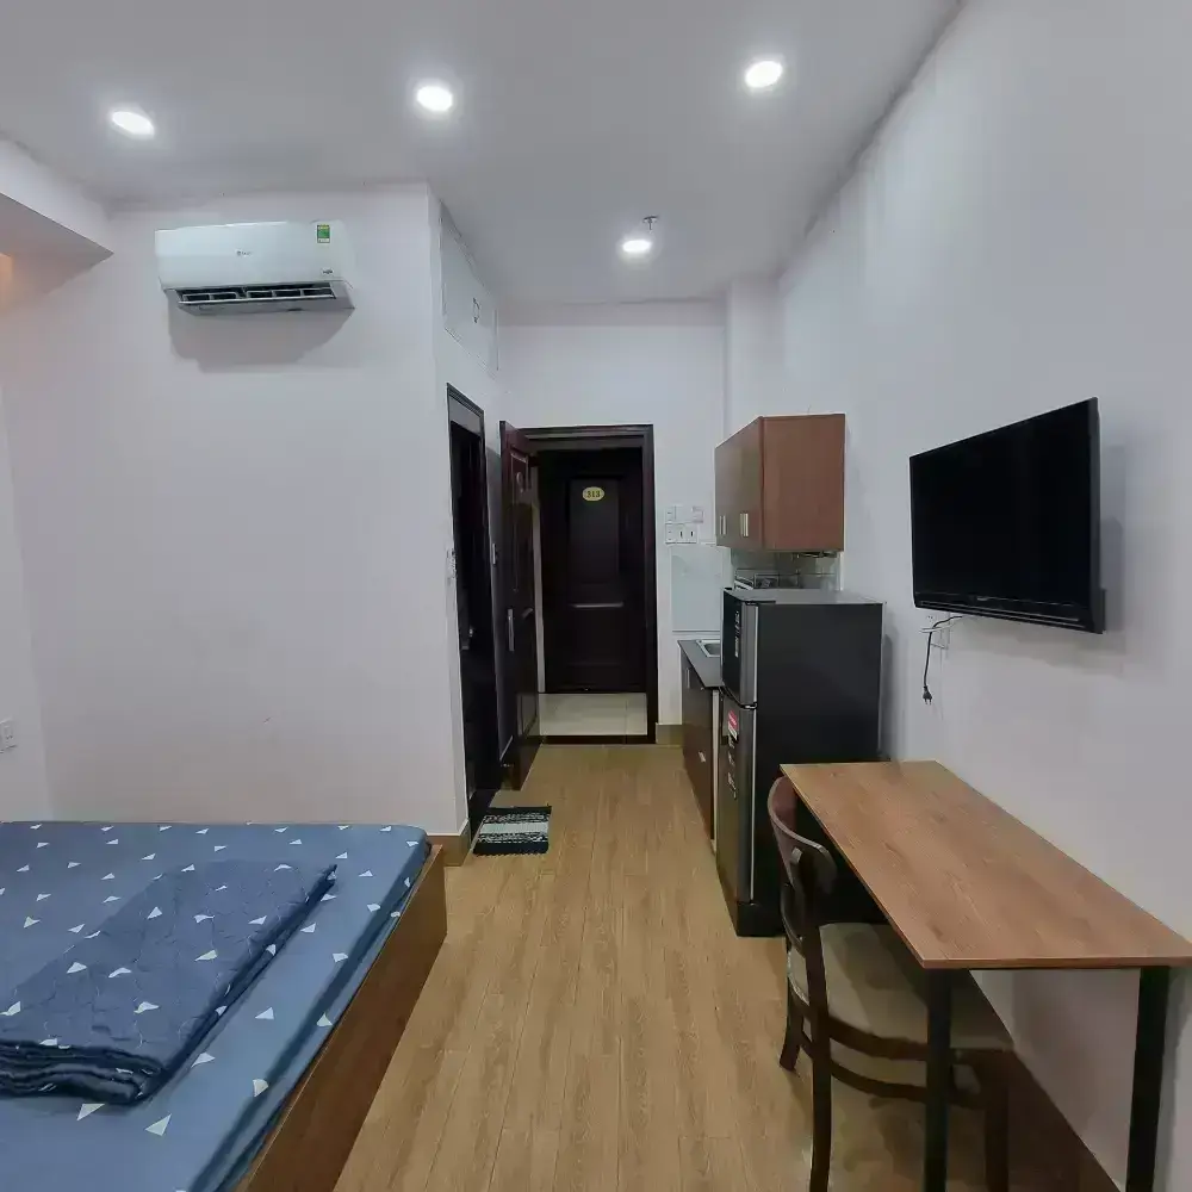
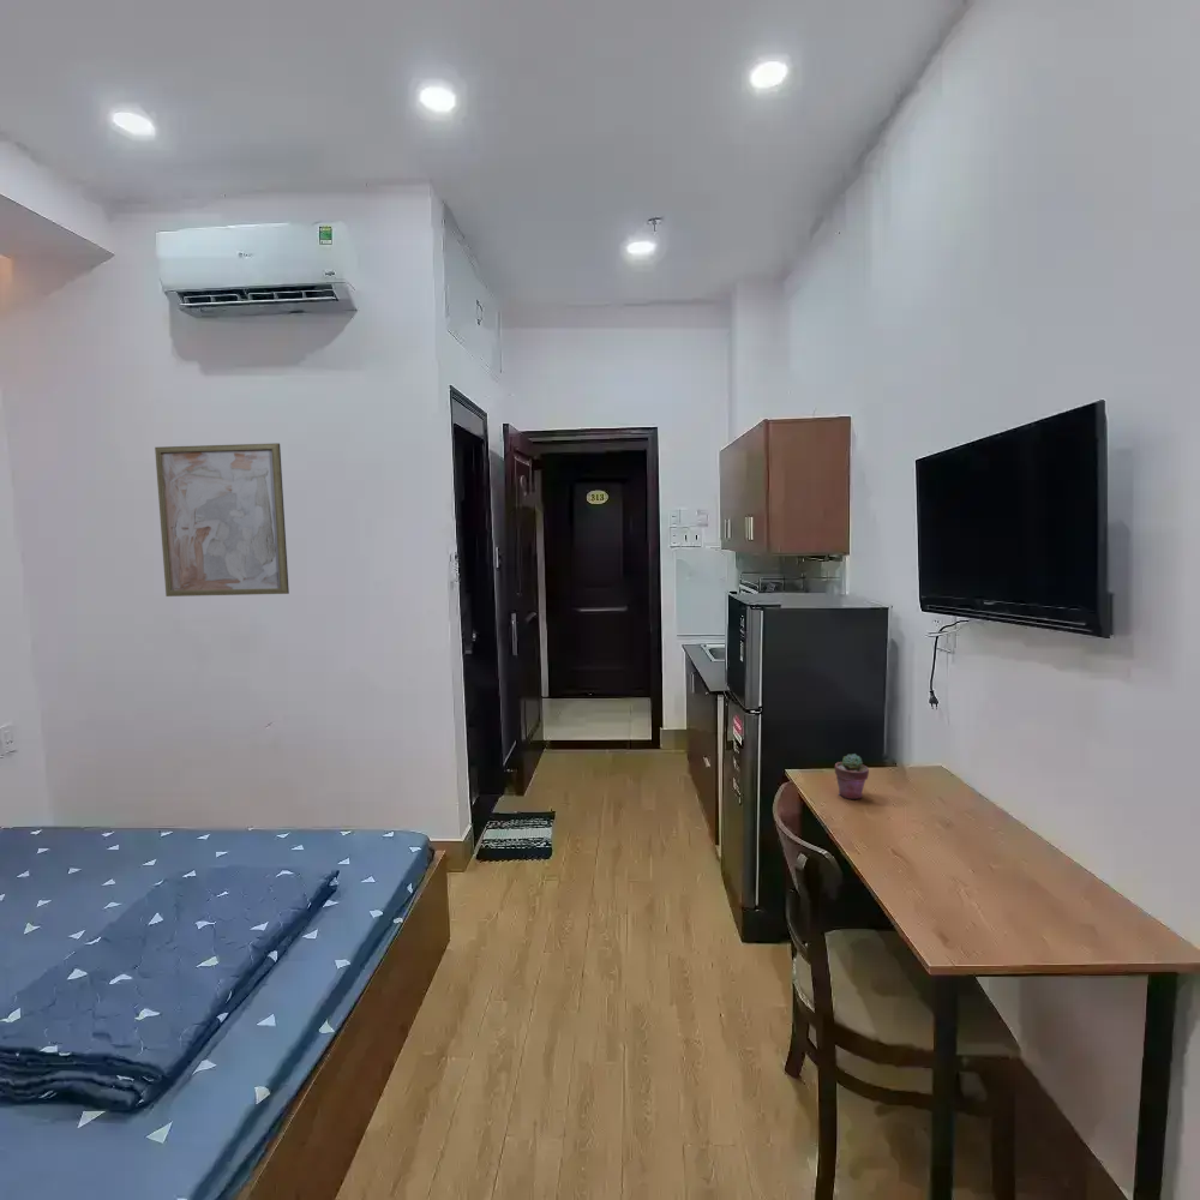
+ potted succulent [834,752,870,800]
+ wall art [154,442,290,598]
